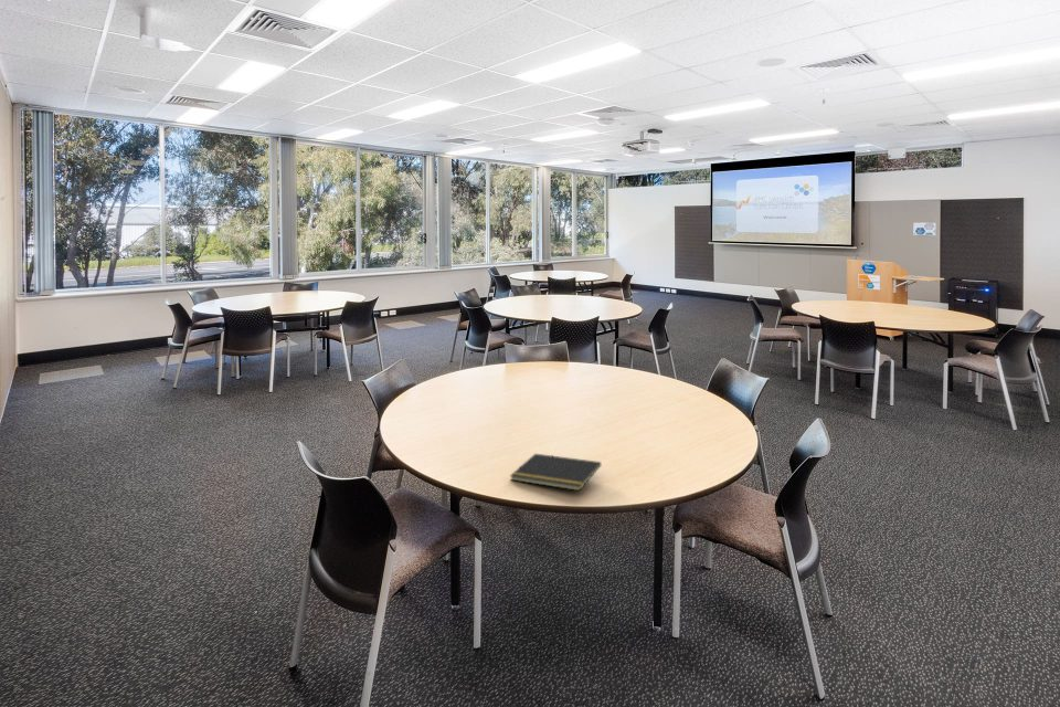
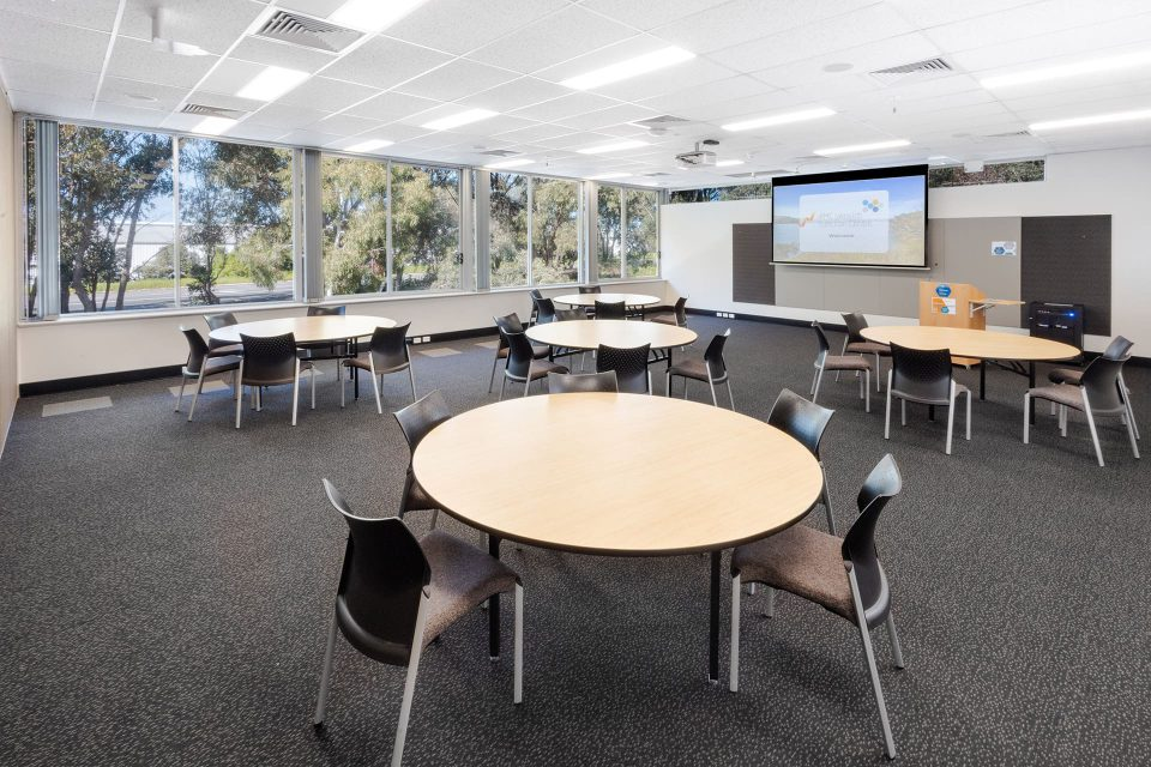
- notepad [509,453,602,492]
